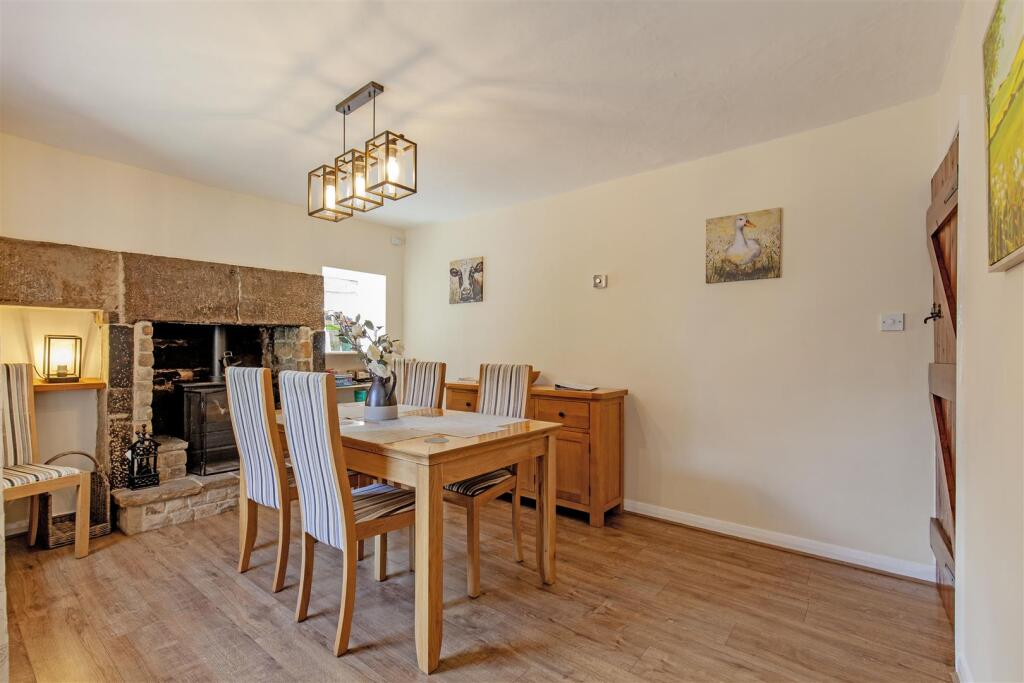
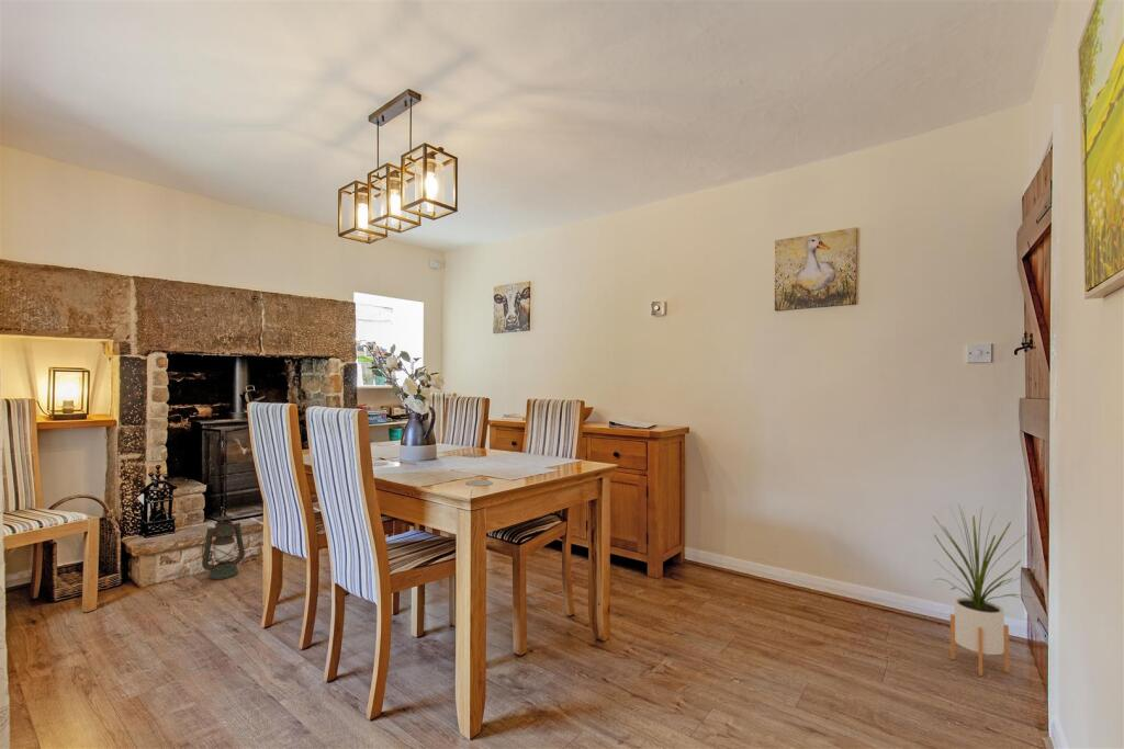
+ lantern [201,514,246,580]
+ house plant [931,503,1034,677]
